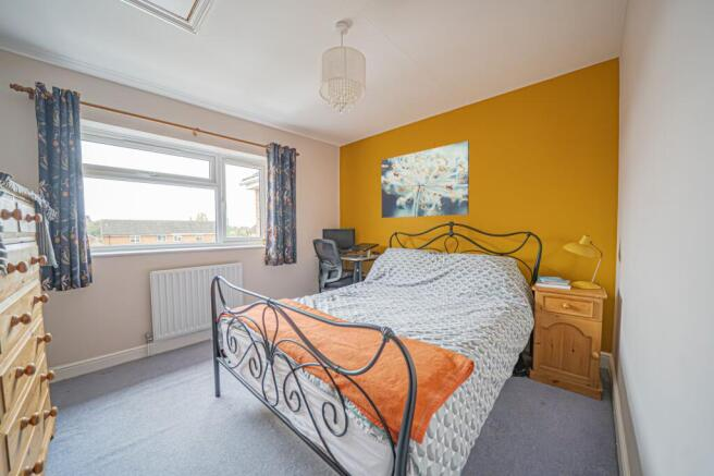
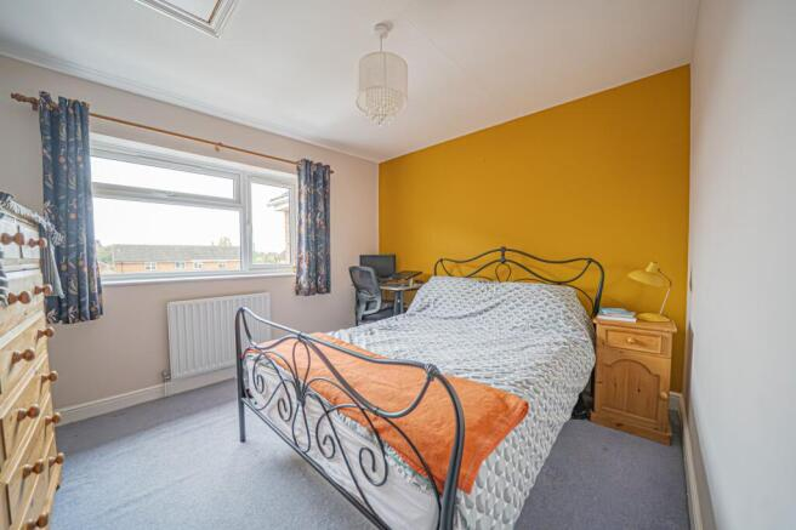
- wall art [380,141,470,219]
